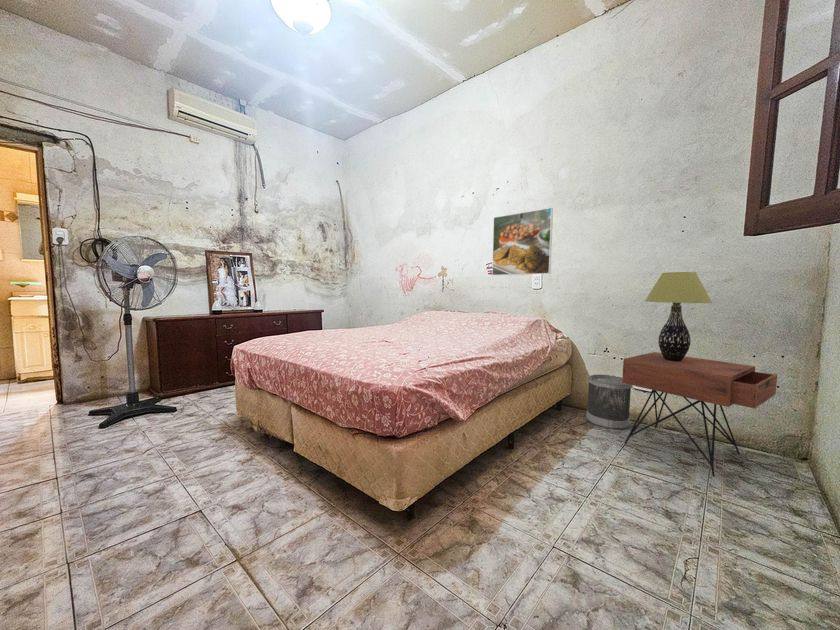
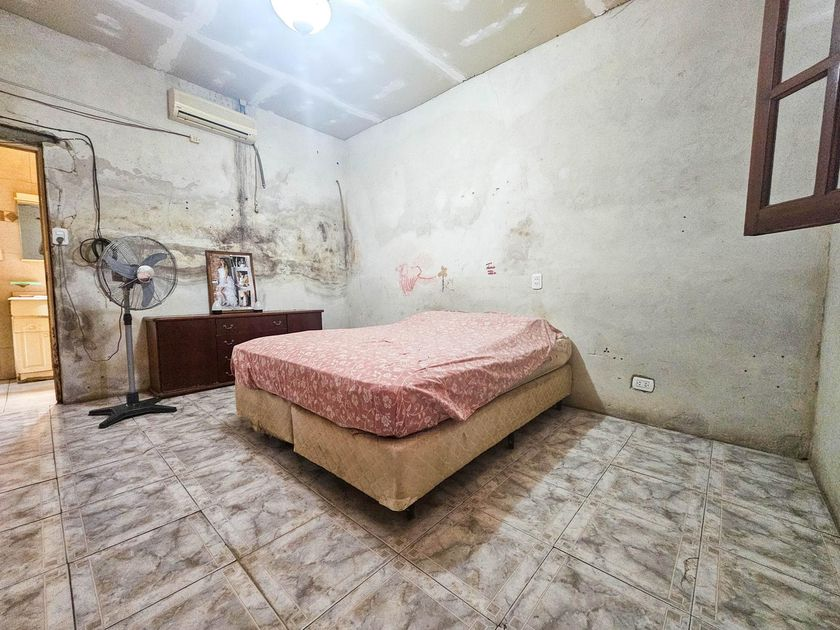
- nightstand [622,351,778,478]
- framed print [491,207,554,276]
- table lamp [644,271,713,361]
- wastebasket [585,374,633,430]
